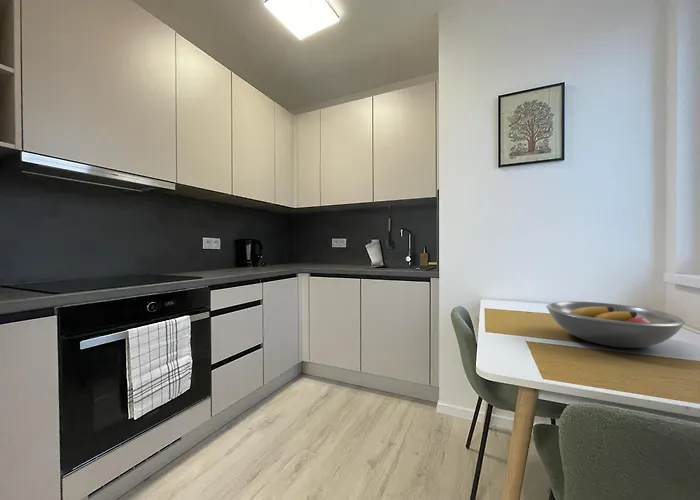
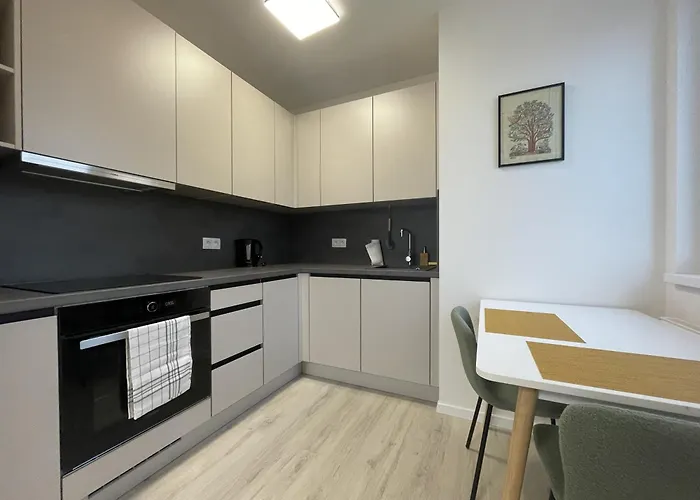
- fruit bowl [545,300,686,349]
